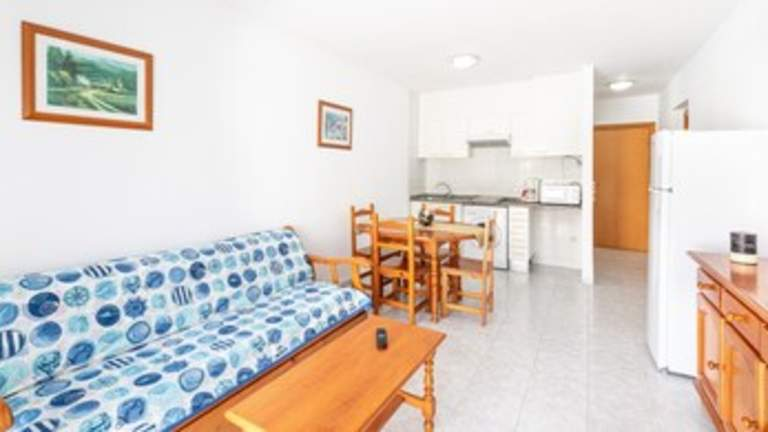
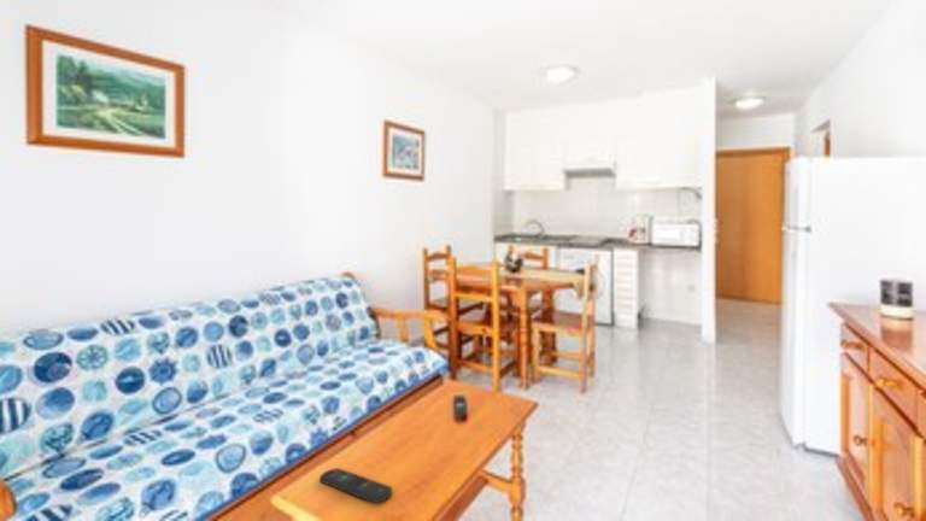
+ remote control [320,467,393,504]
